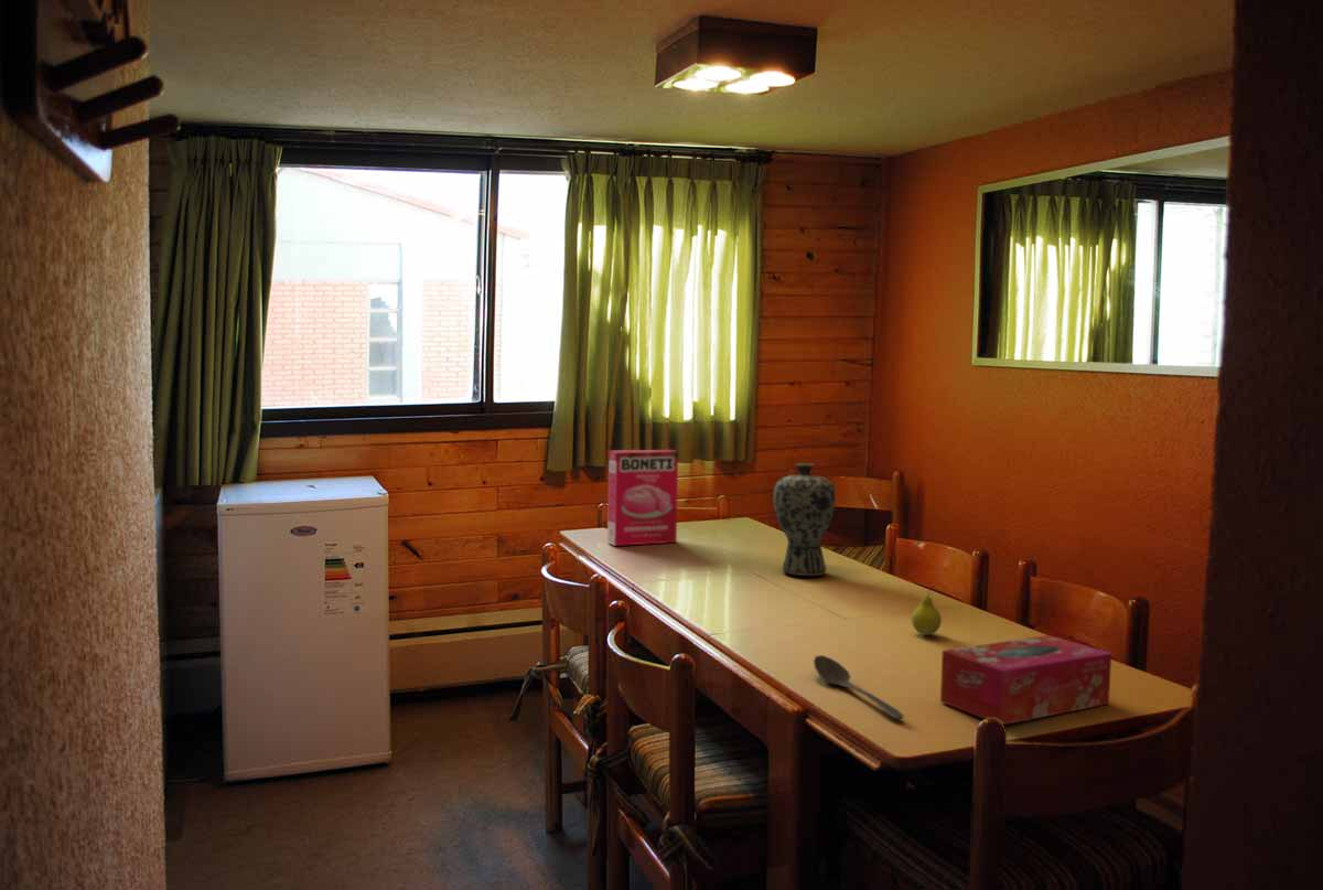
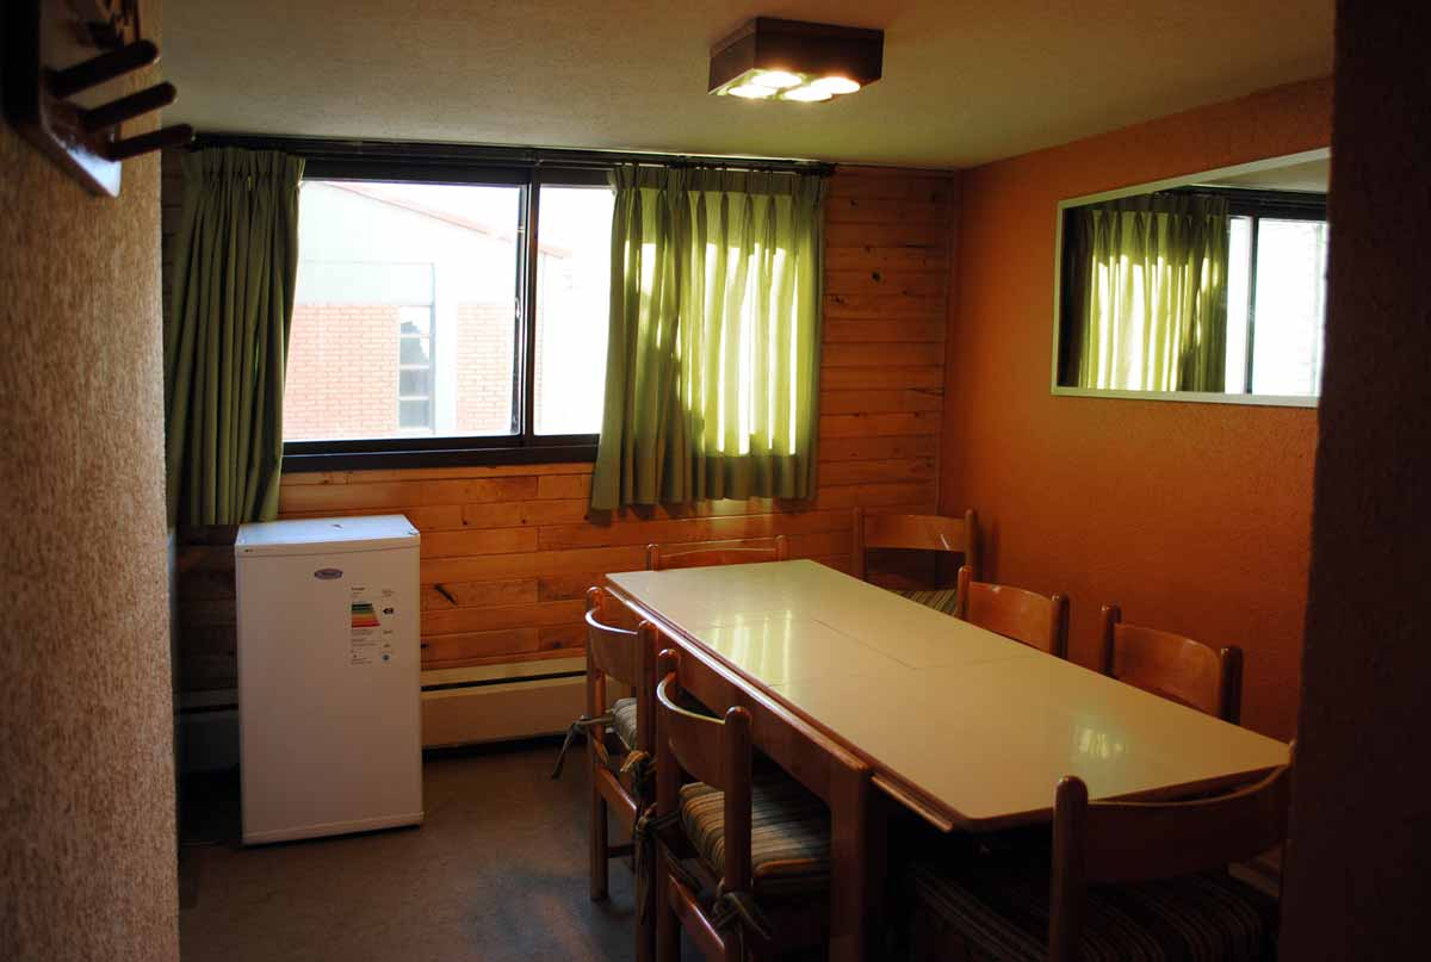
- vase [773,462,837,577]
- fruit [910,585,943,636]
- cereal box [606,449,679,547]
- tissue box [939,634,1112,726]
- stirrer [813,654,905,720]
